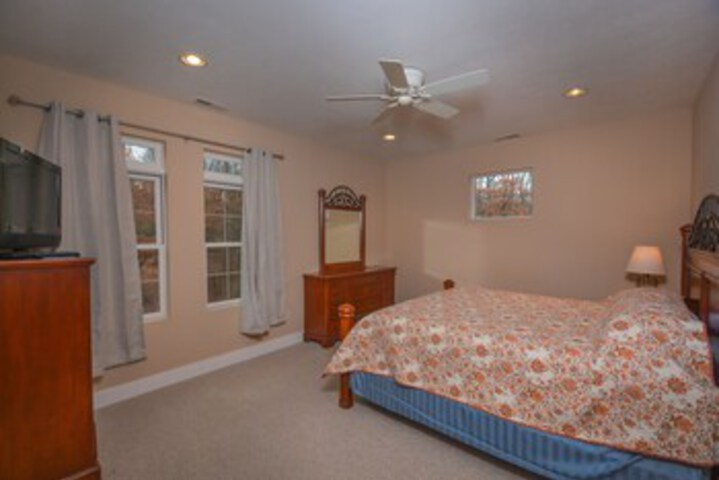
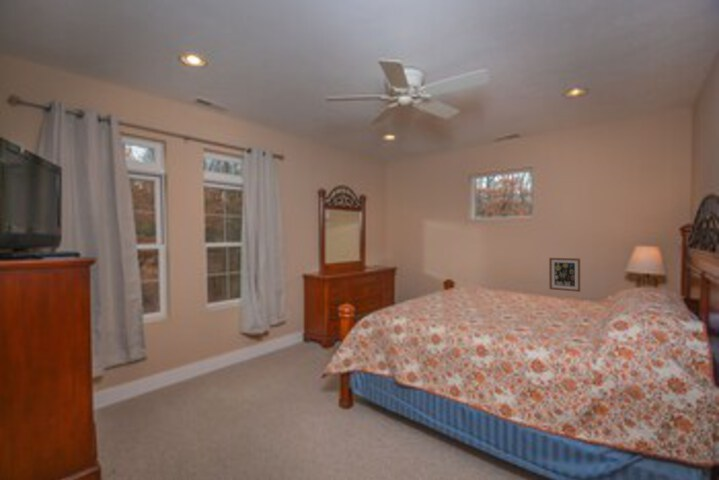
+ wall art [548,257,581,293]
